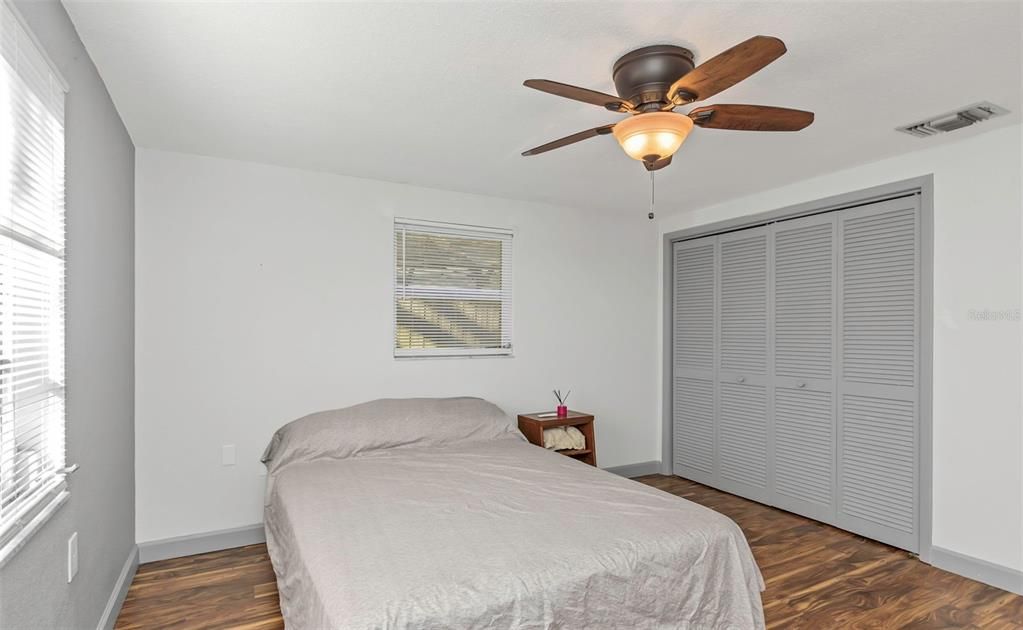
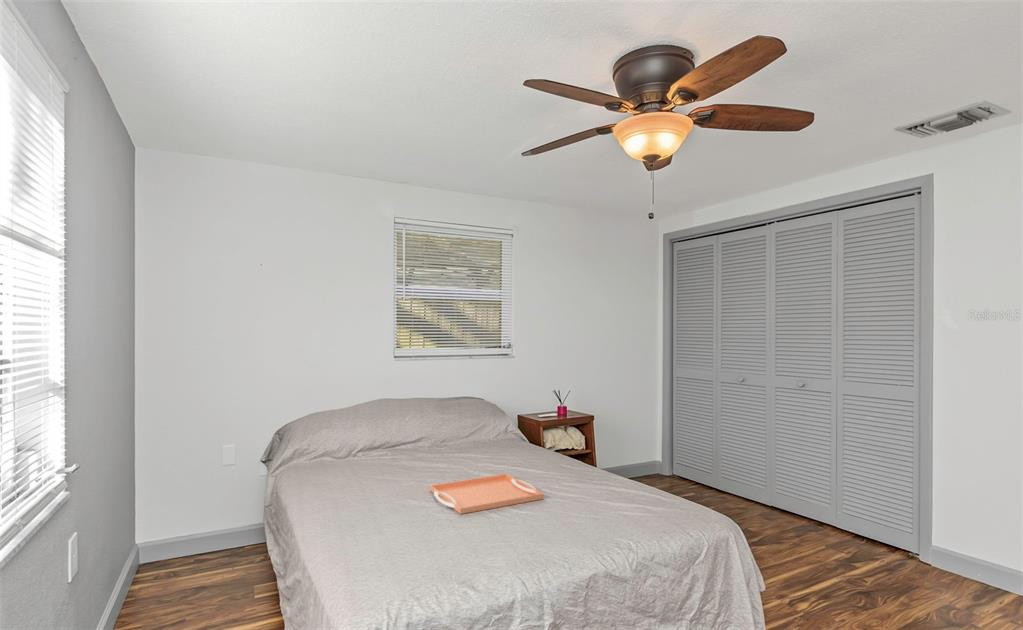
+ serving tray [429,473,545,515]
